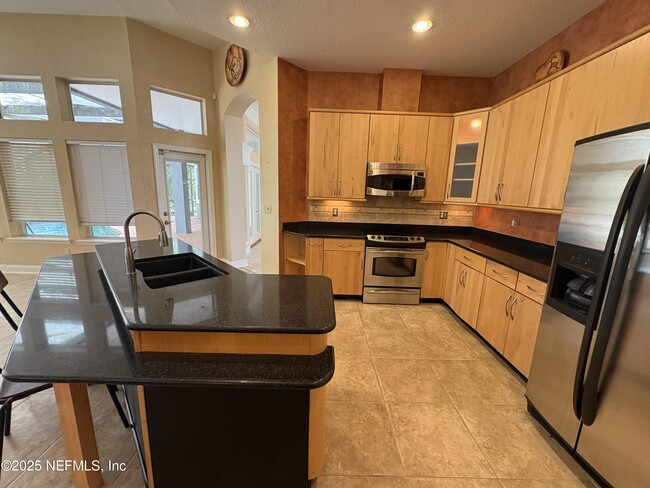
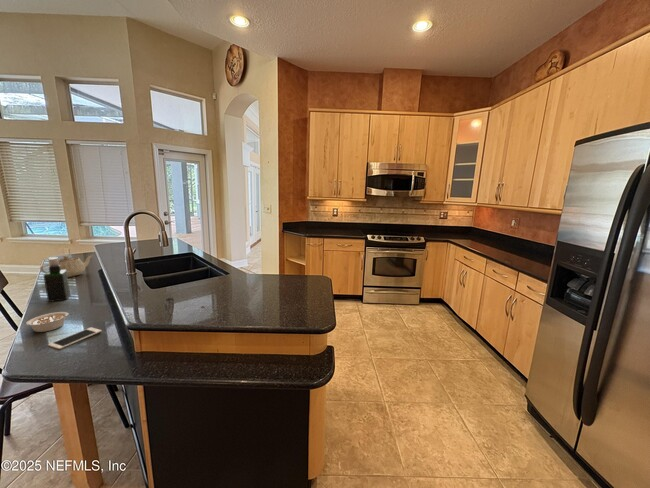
+ spray bottle [43,256,71,303]
+ teapot [39,254,93,278]
+ legume [25,311,72,333]
+ cell phone [47,327,103,350]
